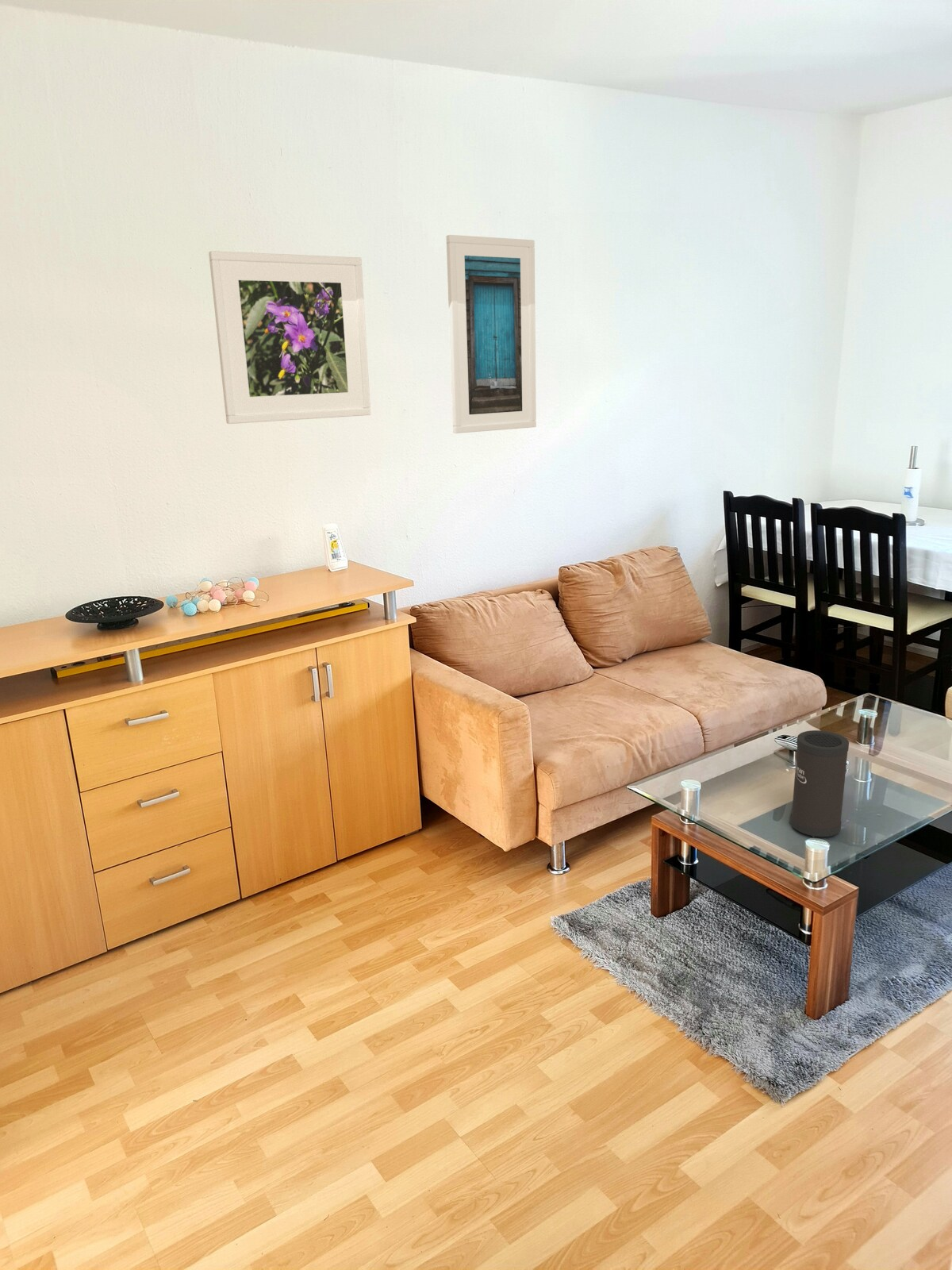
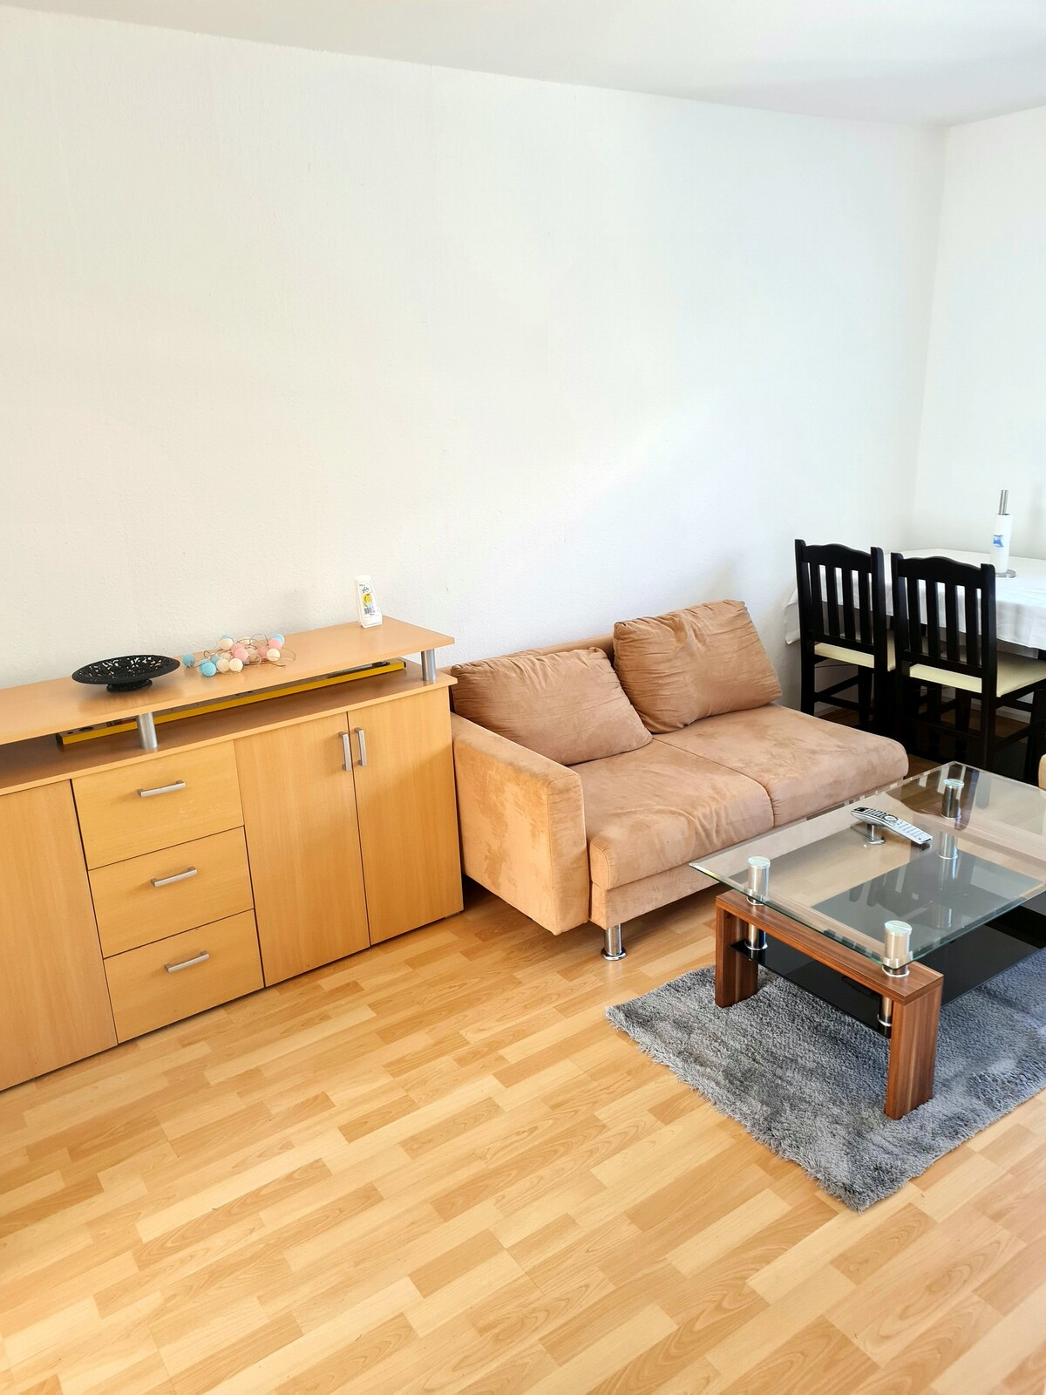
- speaker [790,729,850,838]
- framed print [208,250,371,425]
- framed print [446,234,537,434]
